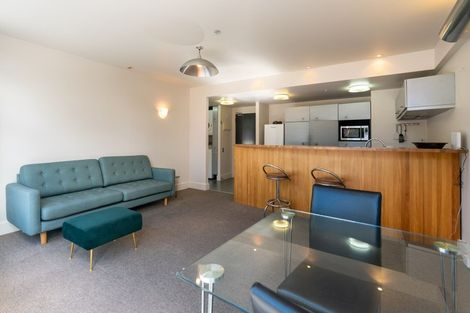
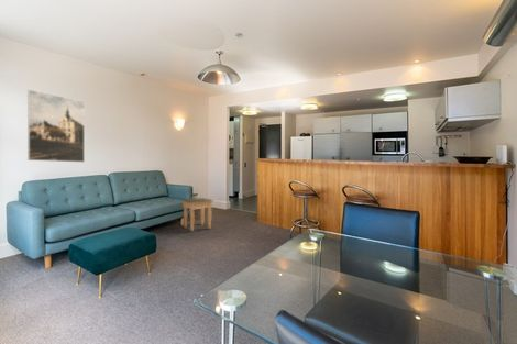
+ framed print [26,89,86,164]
+ footstool [182,197,215,232]
